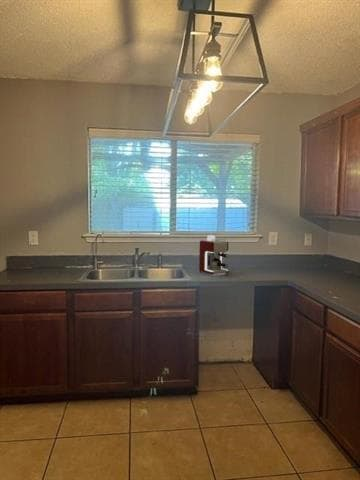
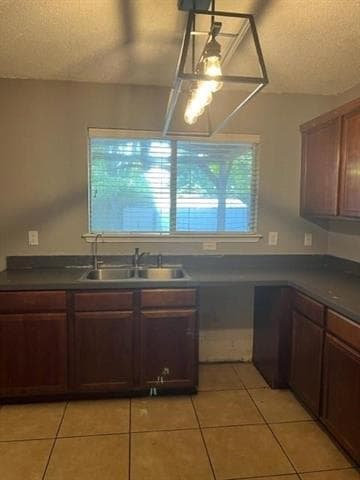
- coffee maker [198,234,229,276]
